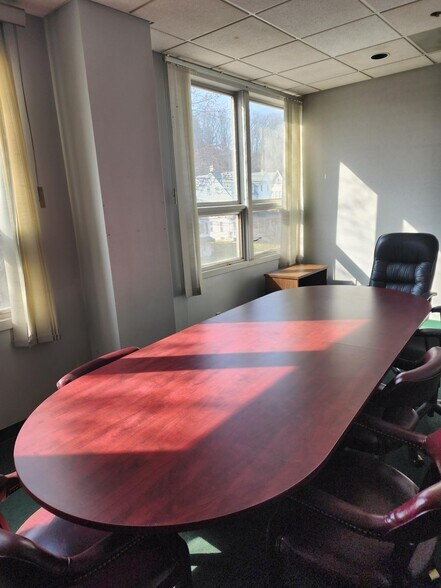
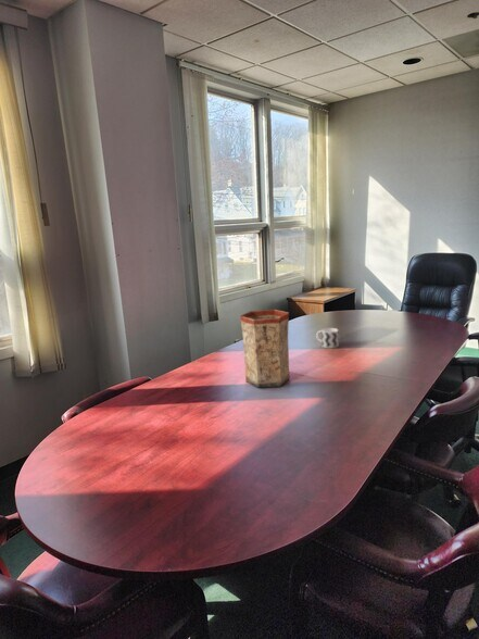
+ cup [315,327,340,349]
+ vase [239,309,290,389]
